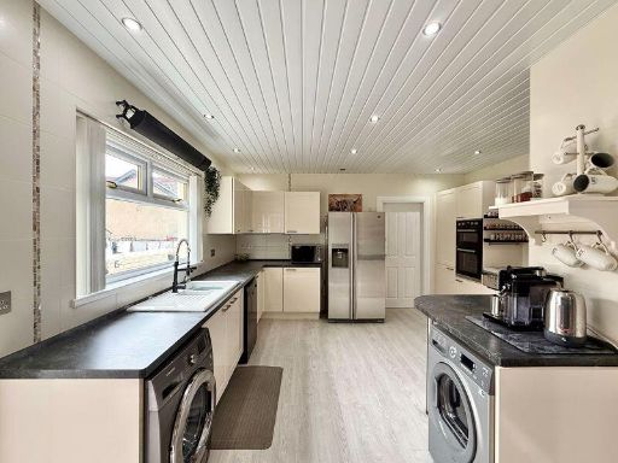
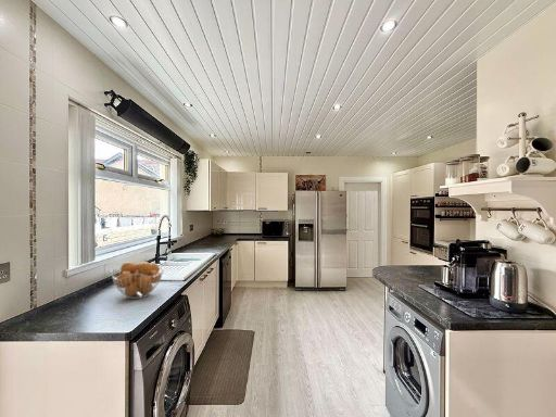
+ fruit basket [110,261,165,300]
